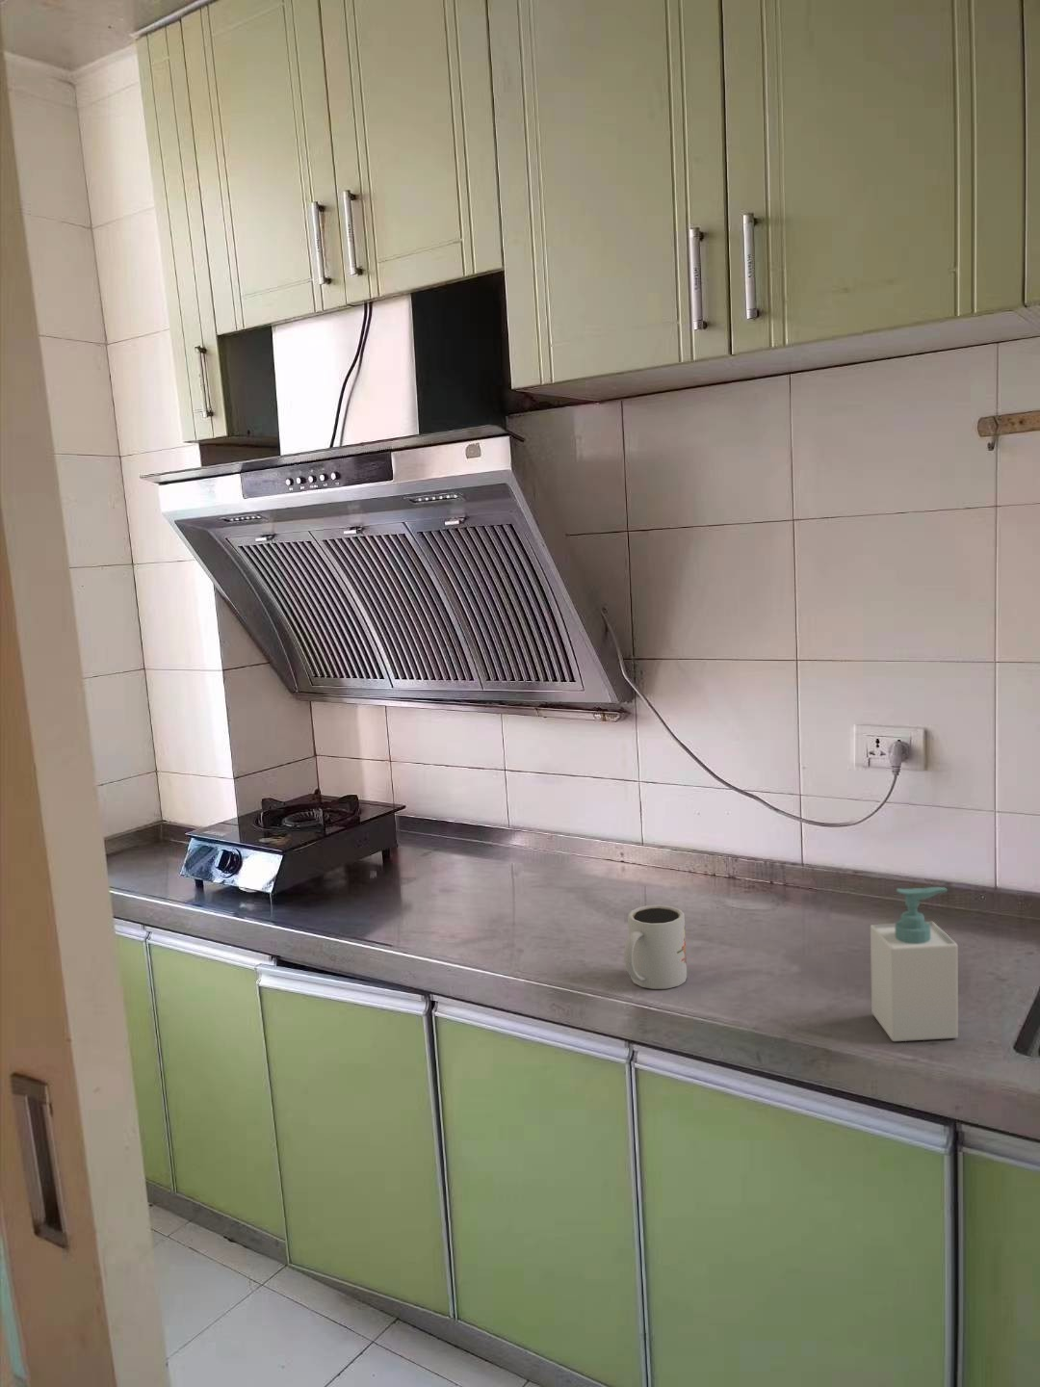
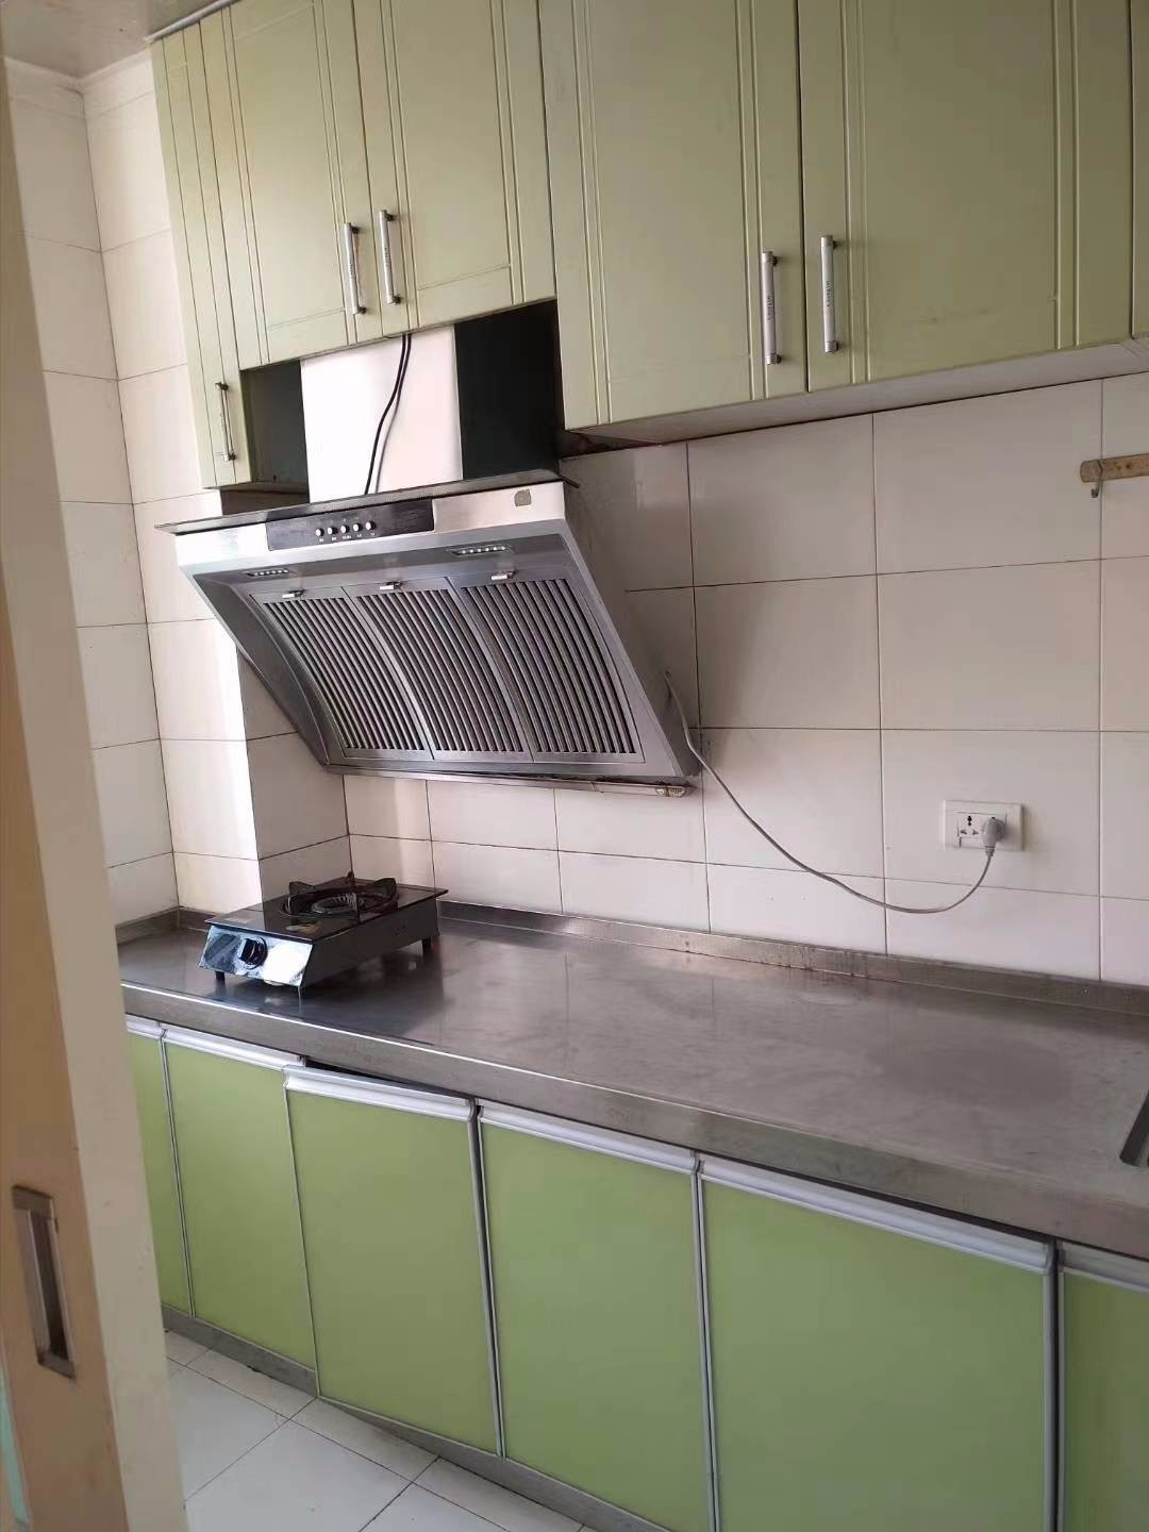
- mug [623,904,687,991]
- soap bottle [870,886,959,1042]
